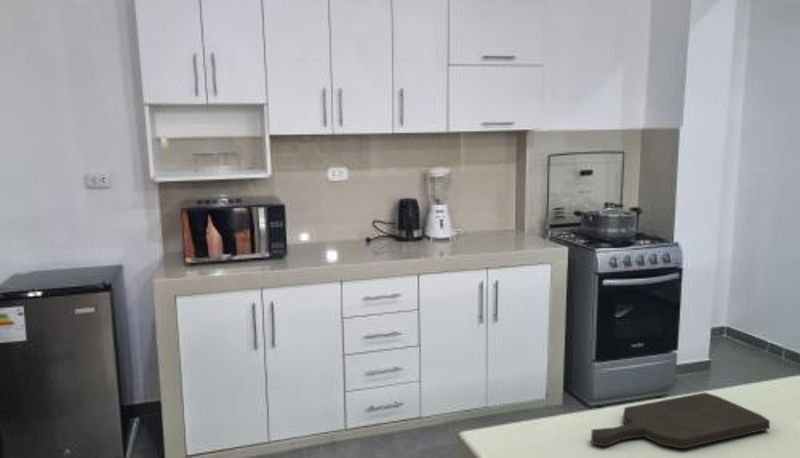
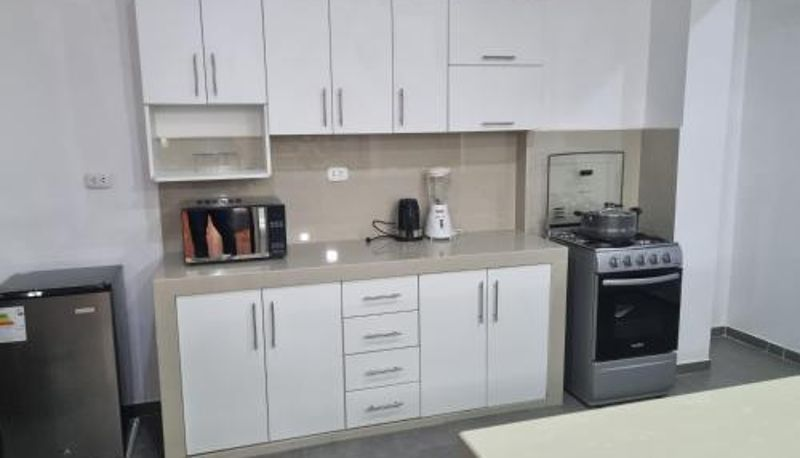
- cutting board [590,391,771,450]
